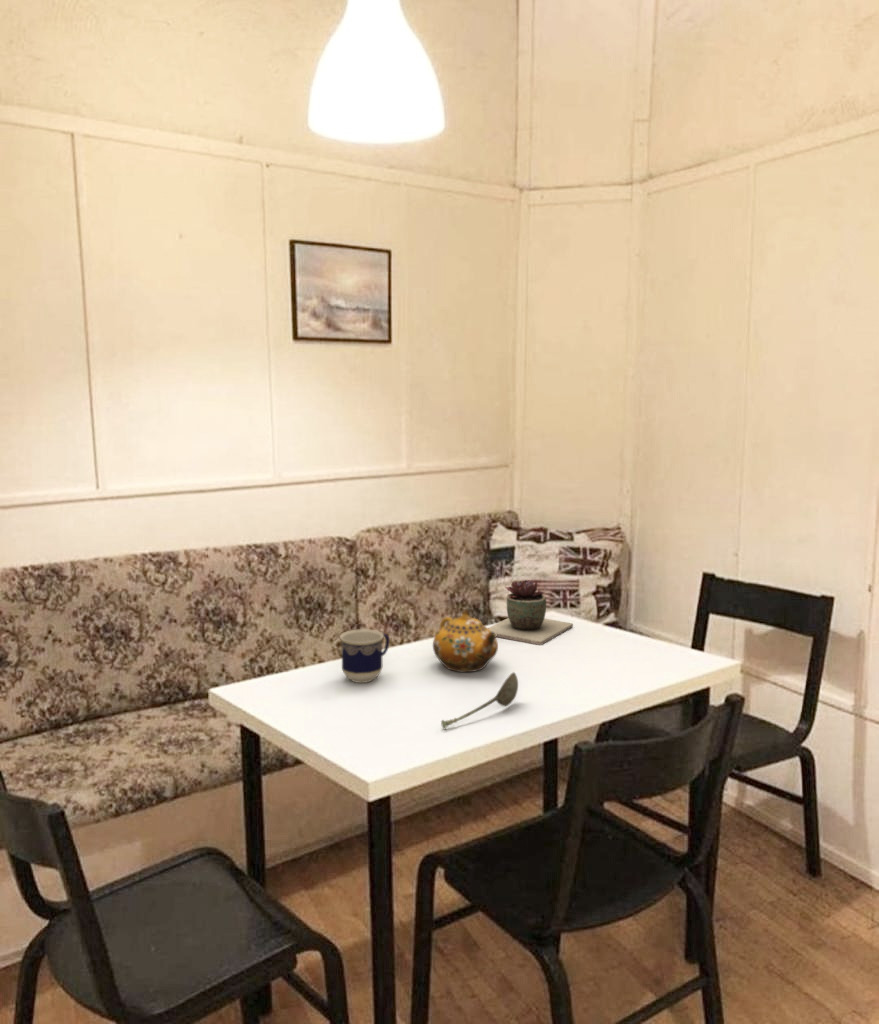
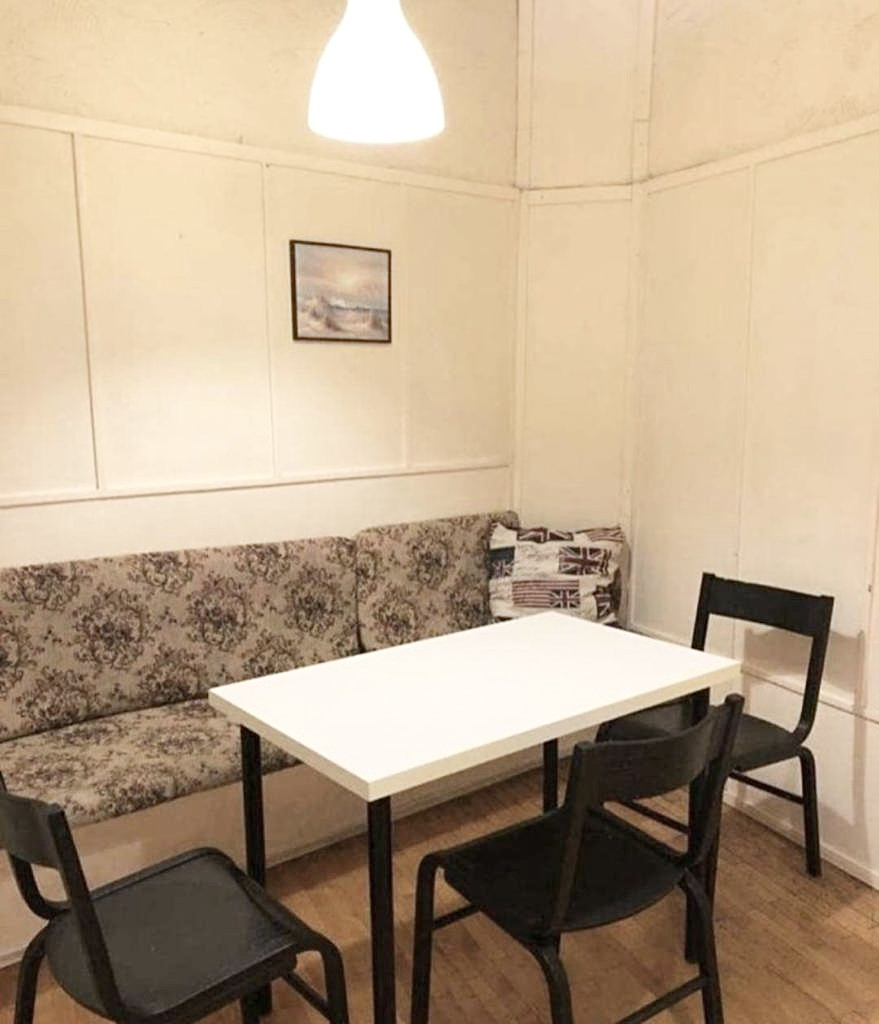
- succulent plant [487,579,574,646]
- soupspoon [440,671,519,730]
- cup [339,628,390,684]
- teapot [432,609,499,673]
